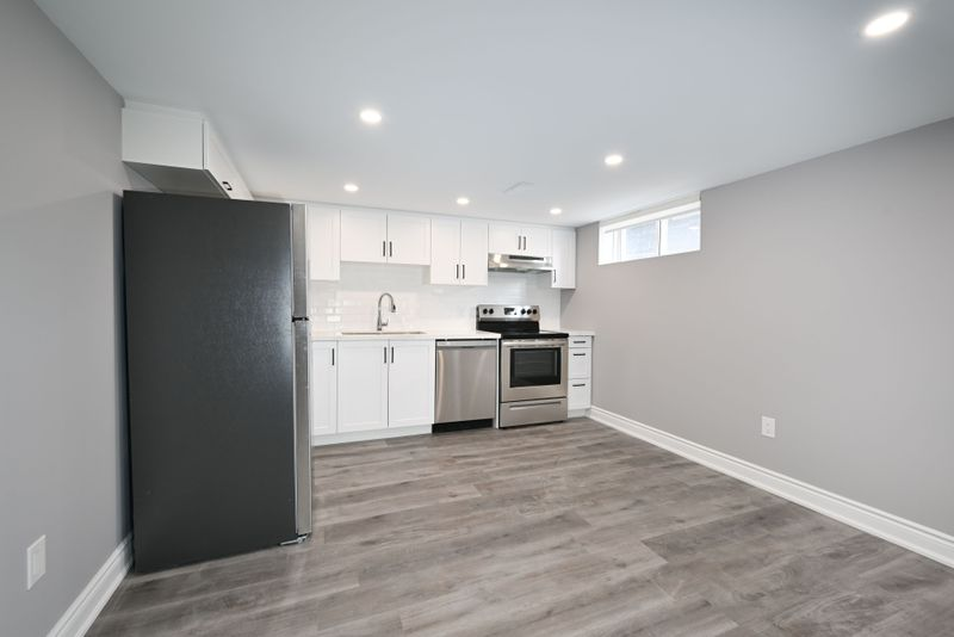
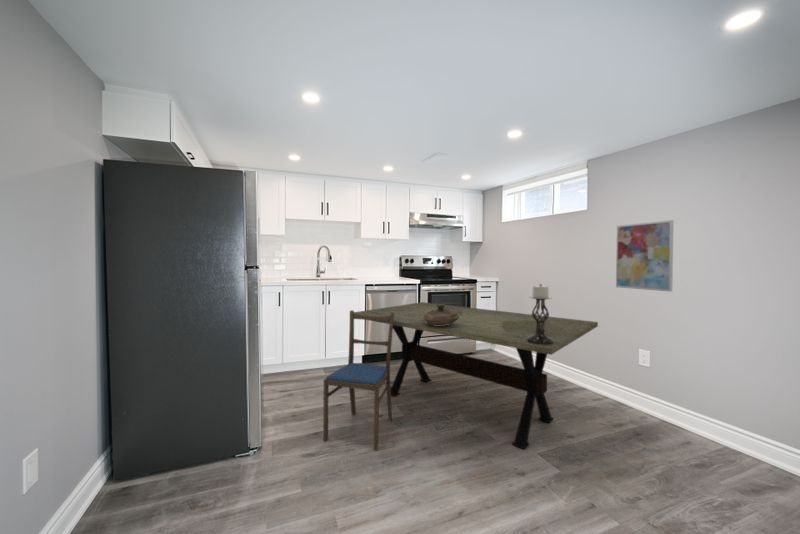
+ dining table [354,301,599,450]
+ decorative bowl [422,303,459,326]
+ wall art [615,219,675,293]
+ candle holder [527,283,554,346]
+ dining chair [322,310,394,451]
